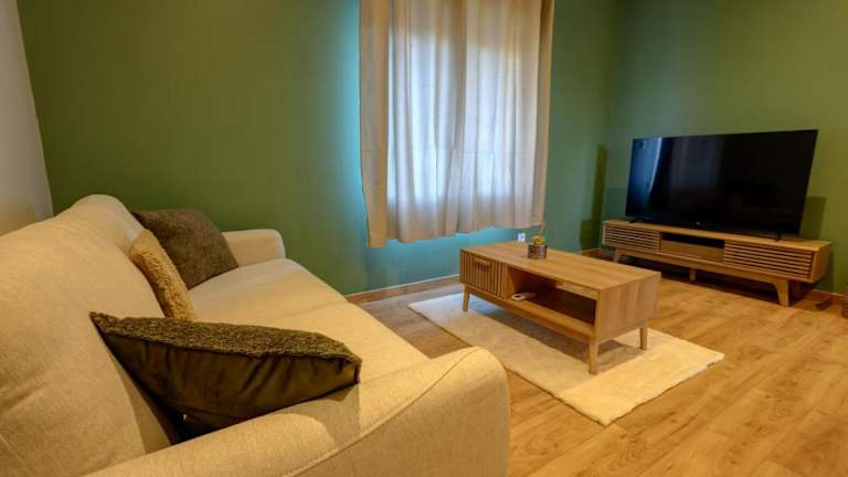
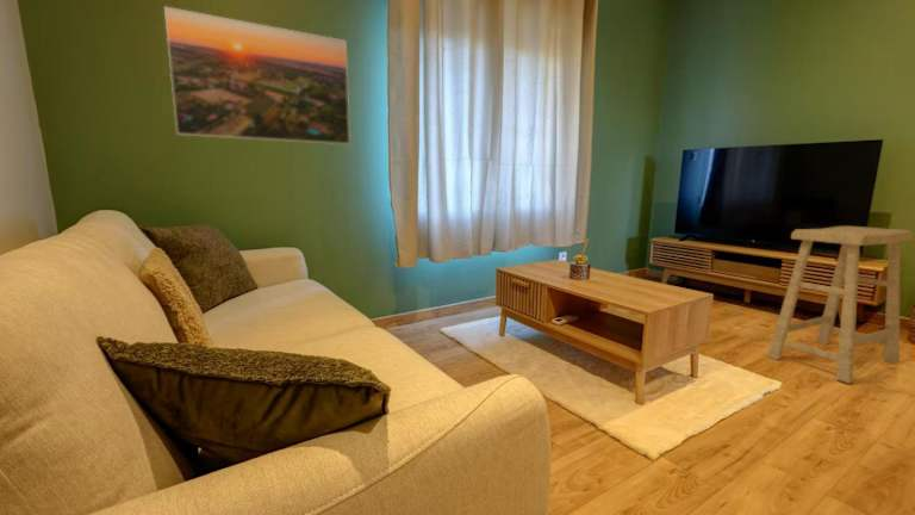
+ stool [766,225,914,385]
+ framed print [163,6,351,145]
